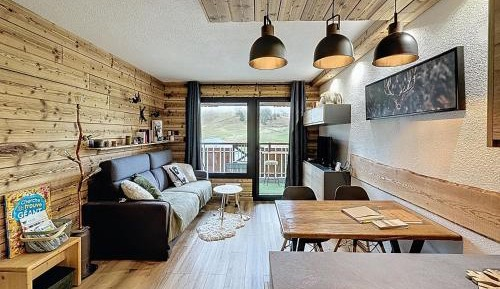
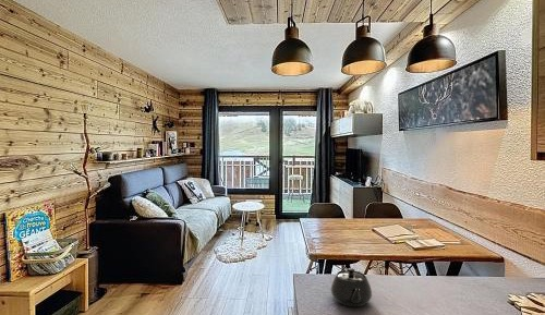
+ teapot [330,267,373,307]
